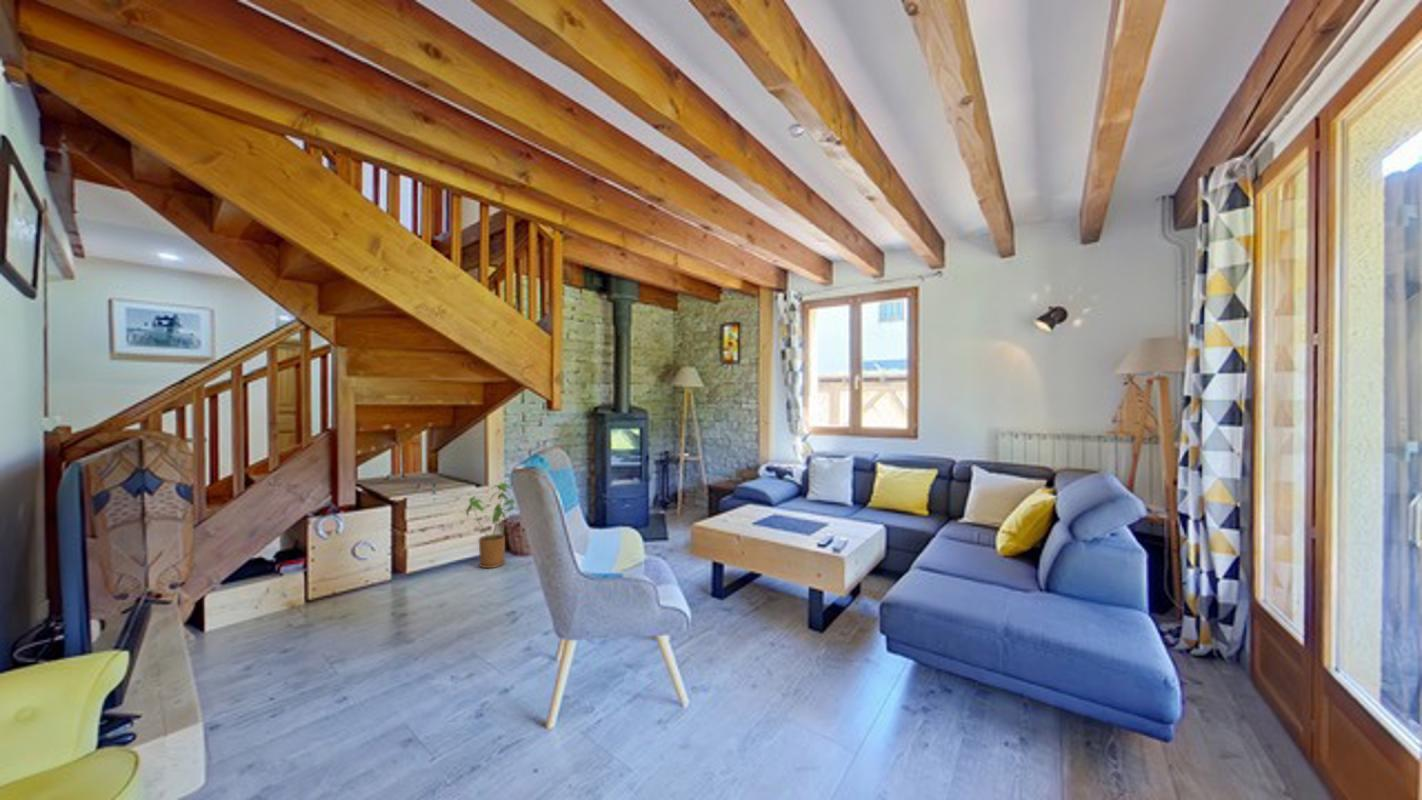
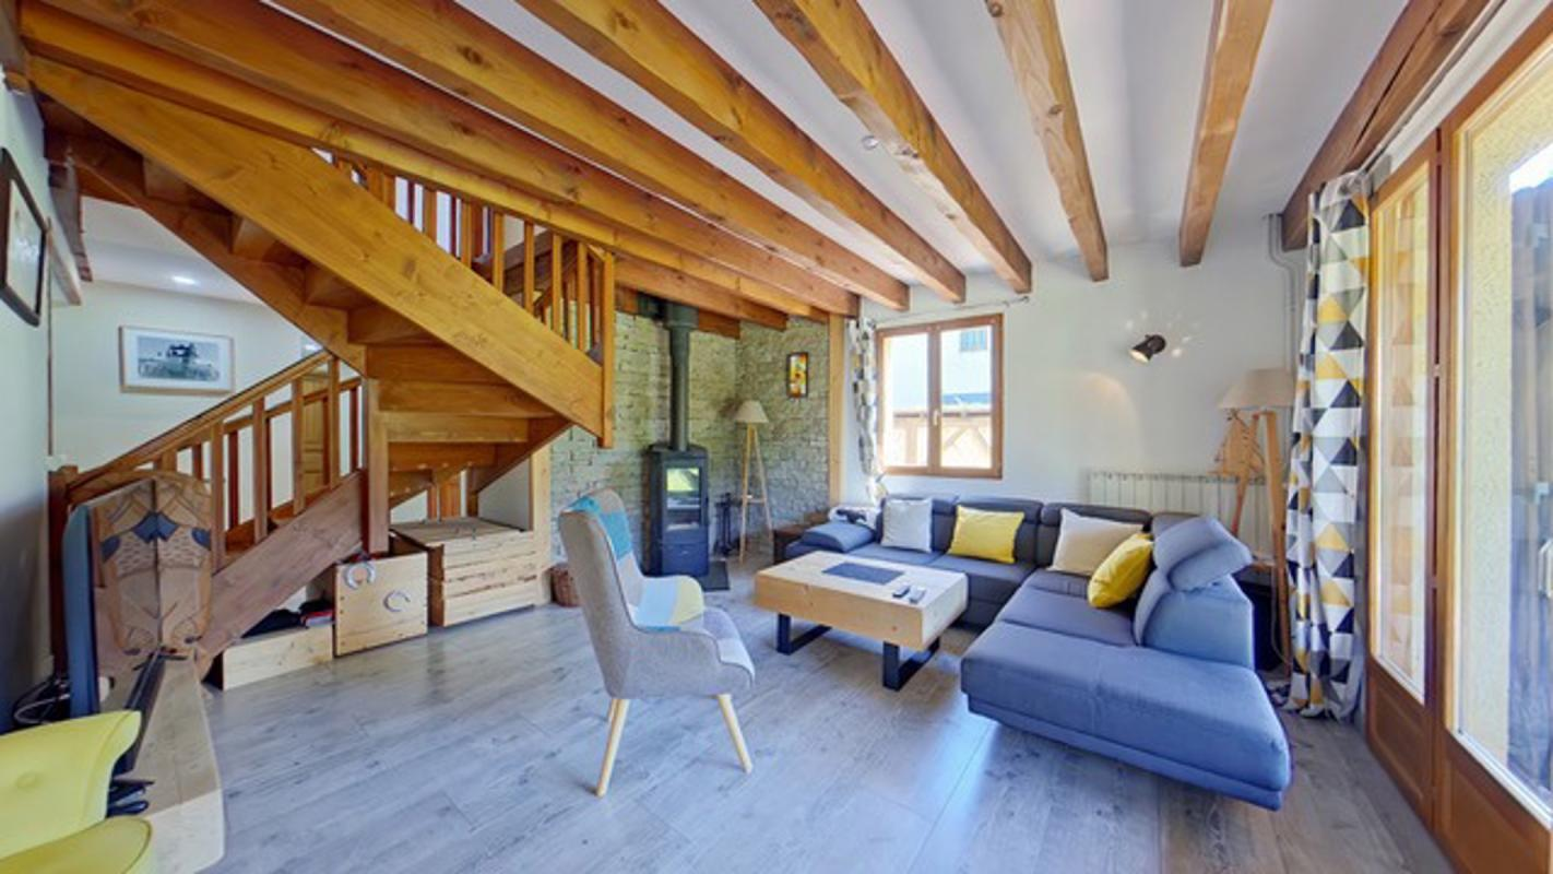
- house plant [465,482,517,569]
